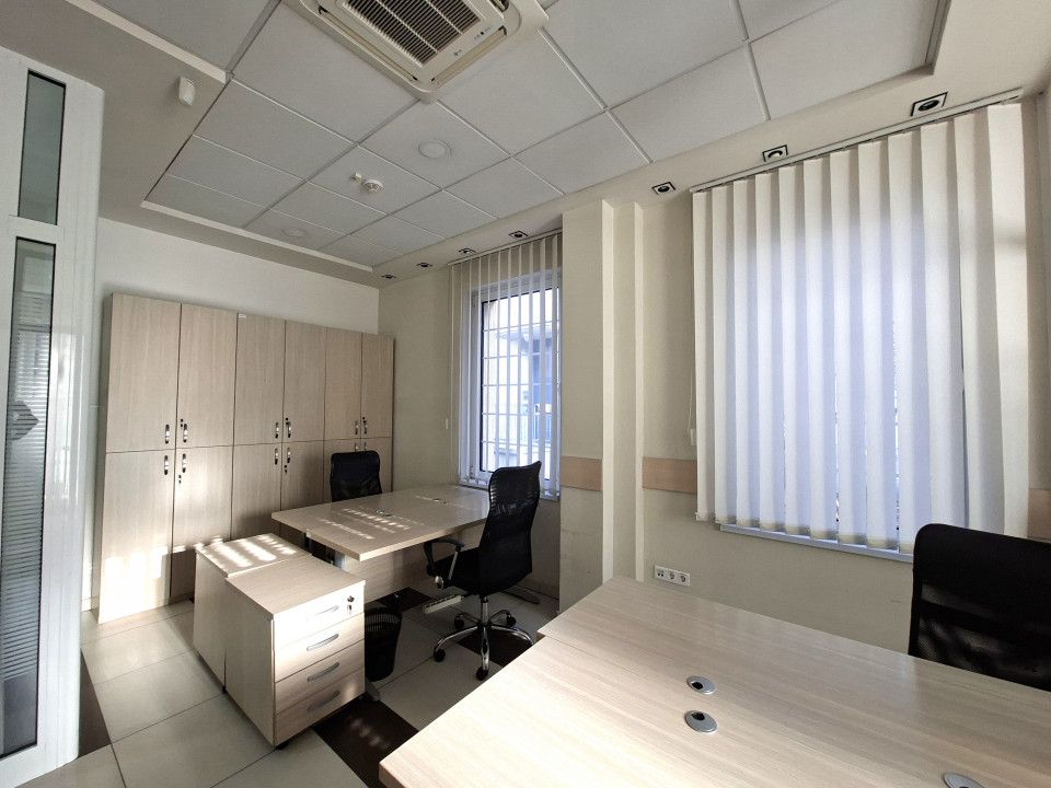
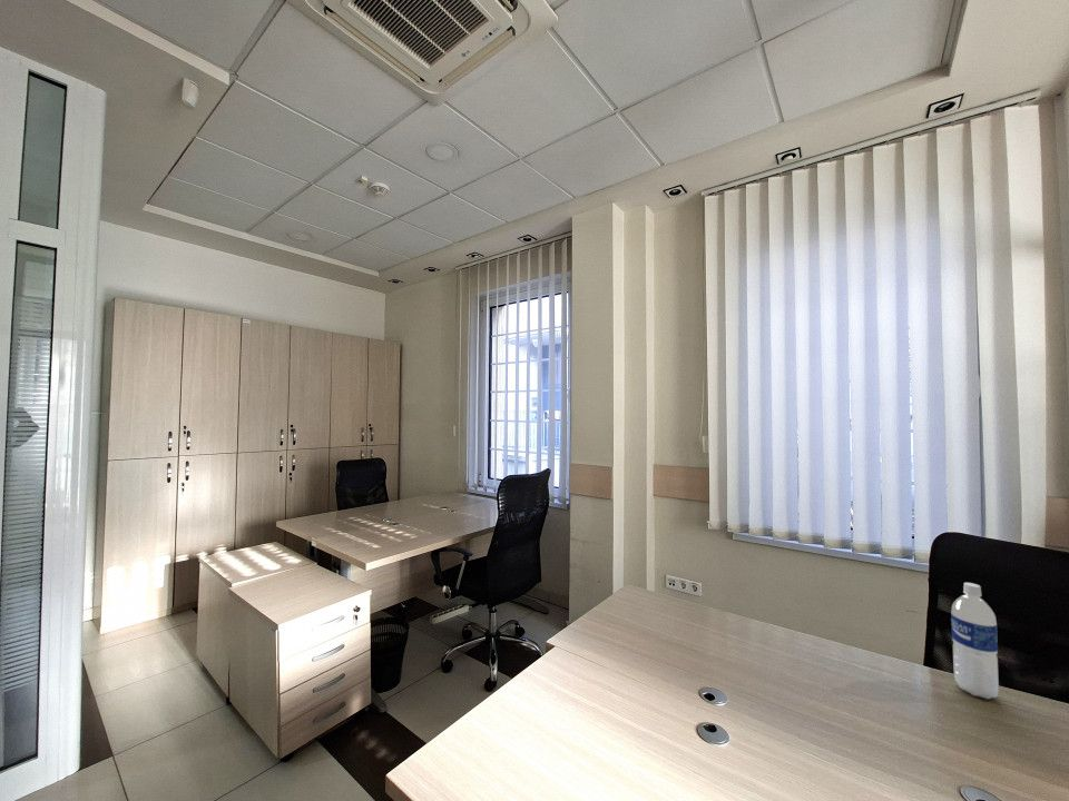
+ water bottle [950,582,1000,700]
